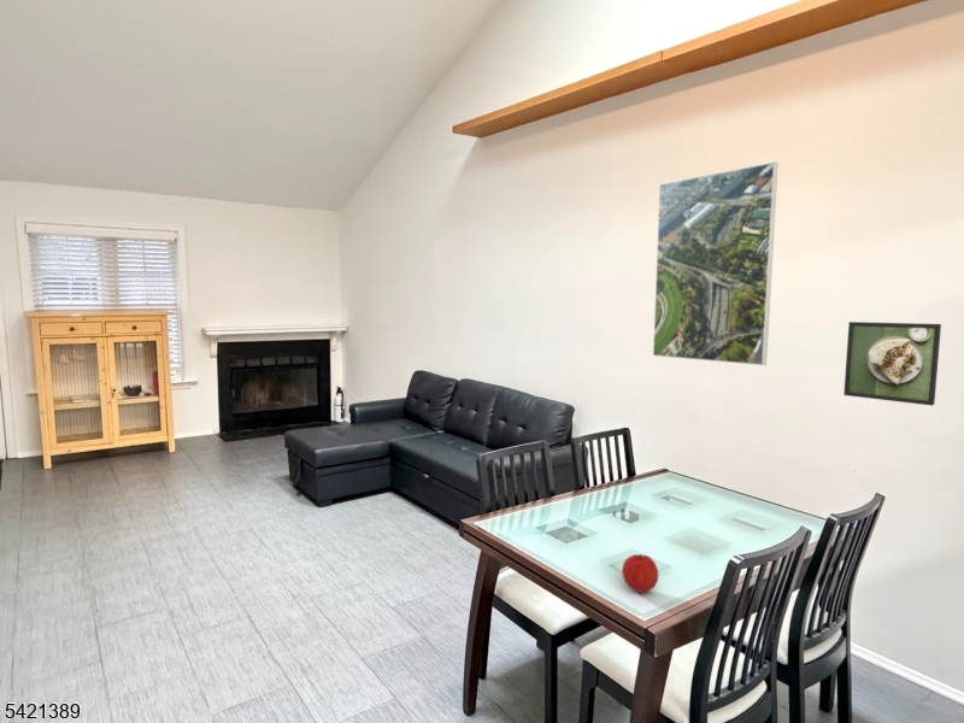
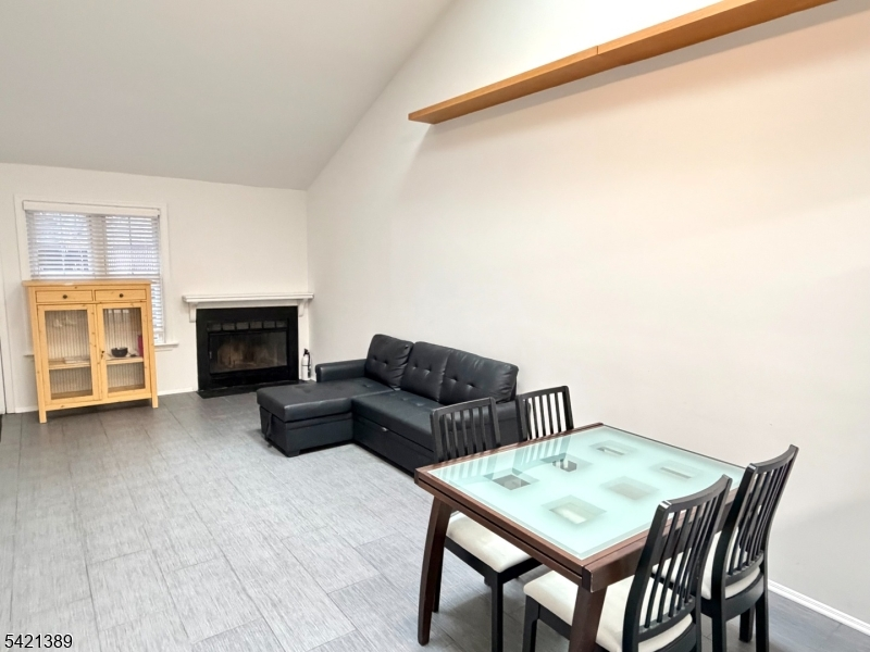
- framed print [652,160,780,366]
- fruit [621,553,659,594]
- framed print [842,321,942,407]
